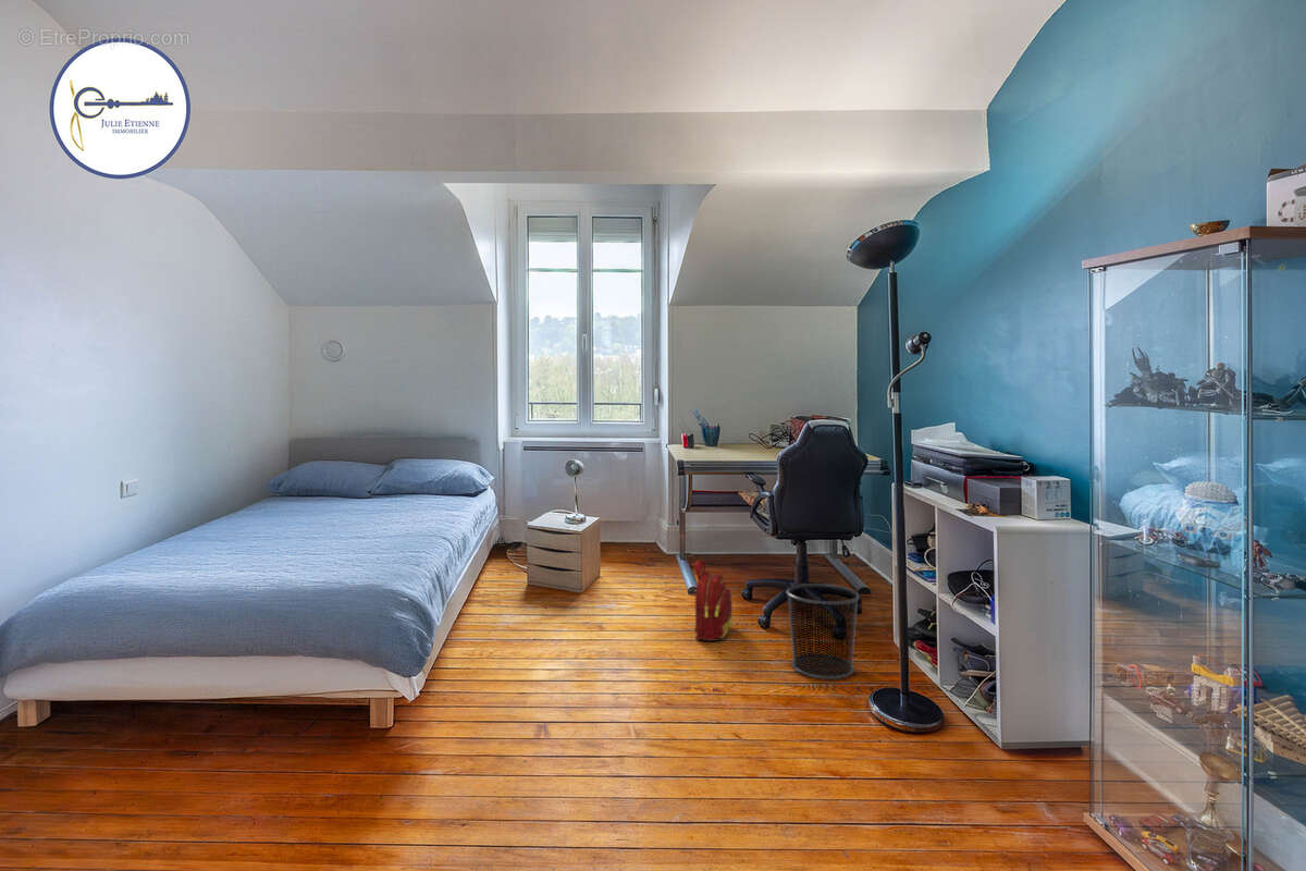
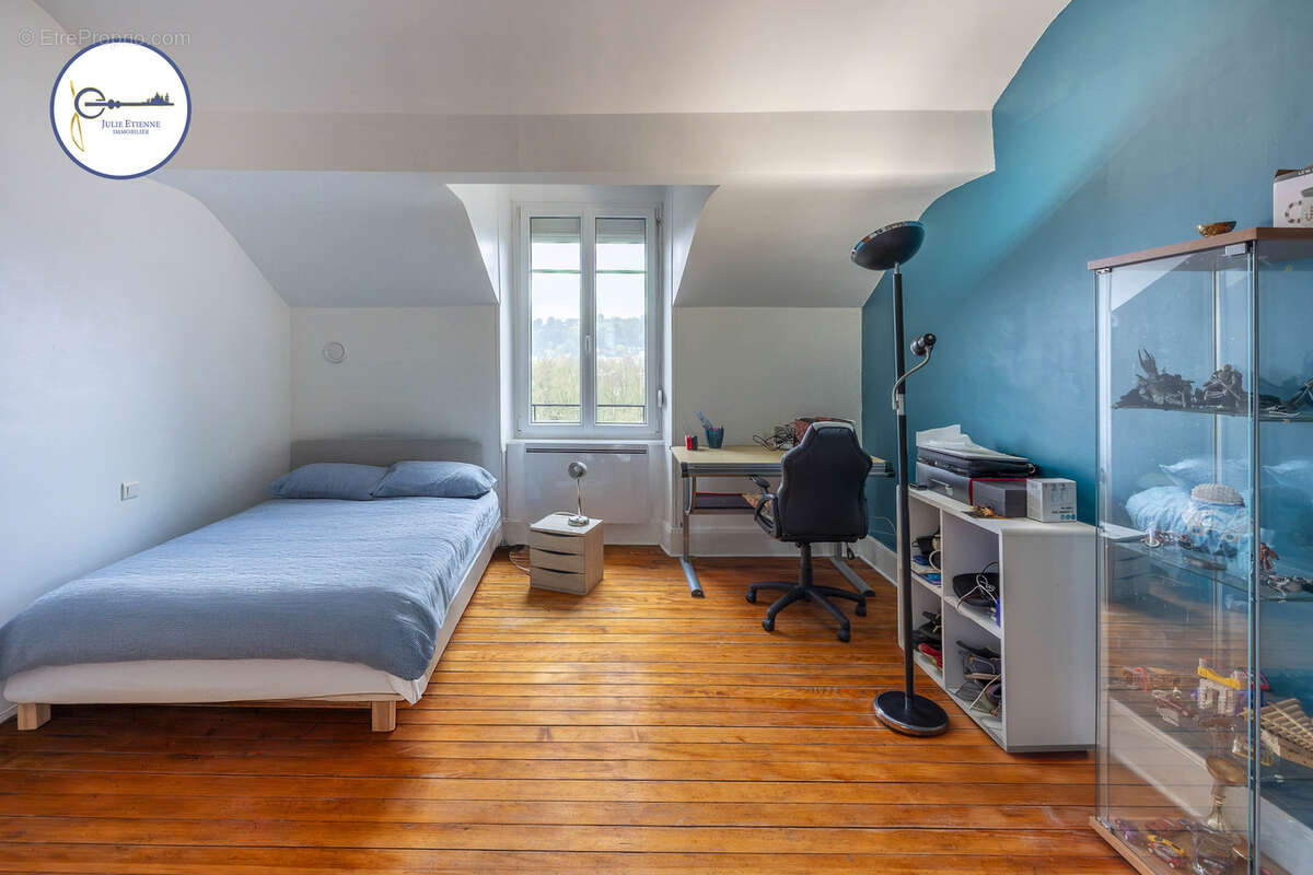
- waste bin [785,582,861,680]
- backpack [692,560,734,642]
